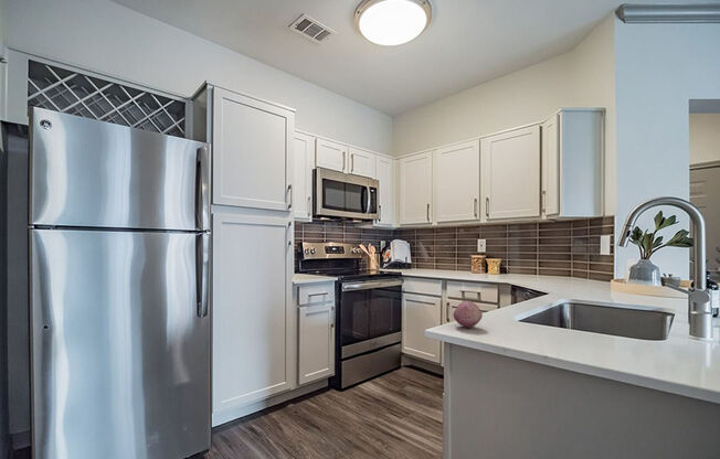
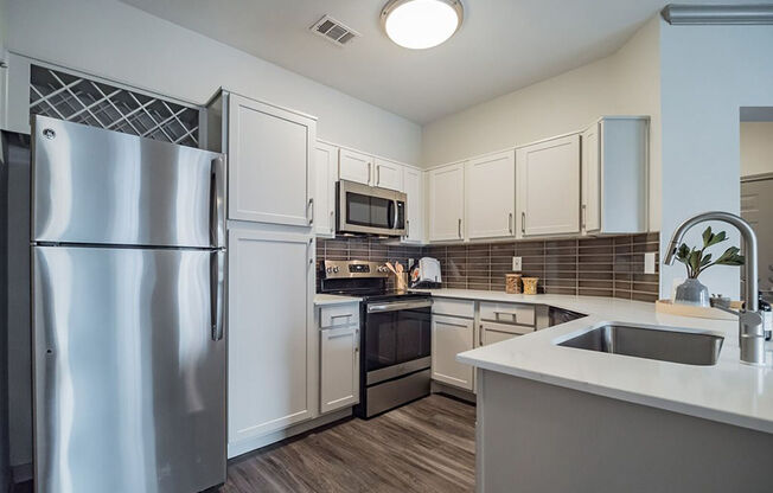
- fruit [452,299,484,329]
